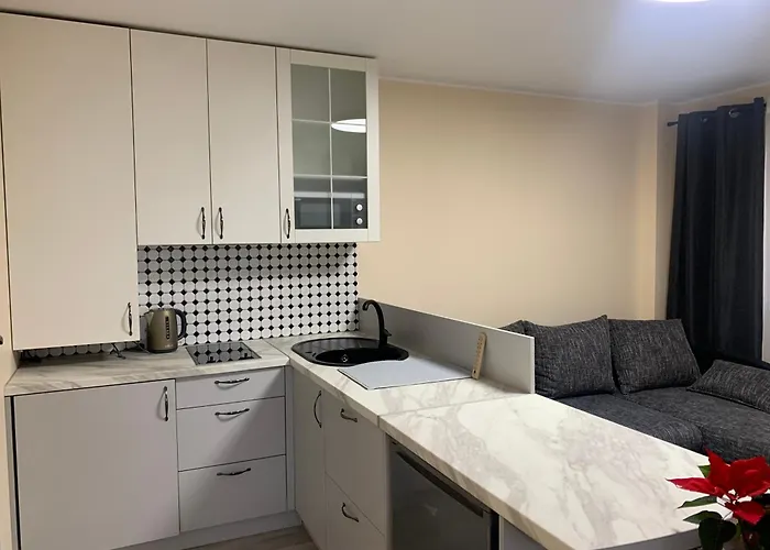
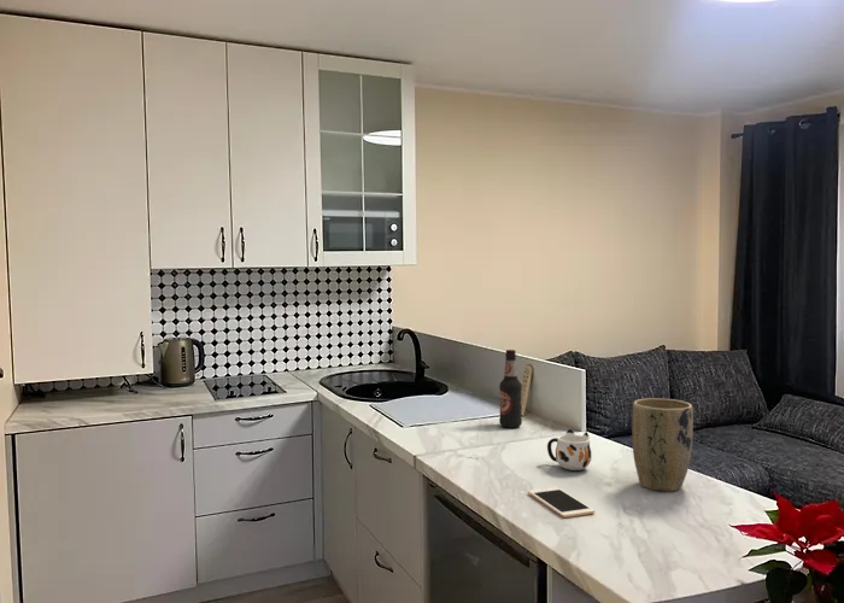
+ plant pot [631,397,694,493]
+ mug [546,428,593,472]
+ bottle [498,349,523,429]
+ cell phone [527,486,596,519]
